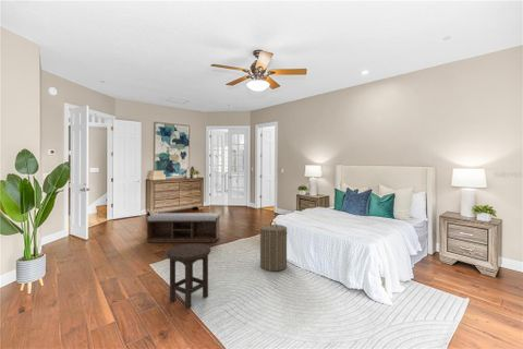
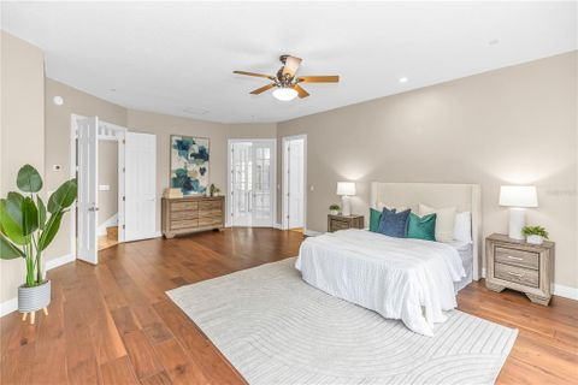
- laundry hamper [259,220,289,273]
- bench [145,212,221,243]
- stool [166,242,211,310]
